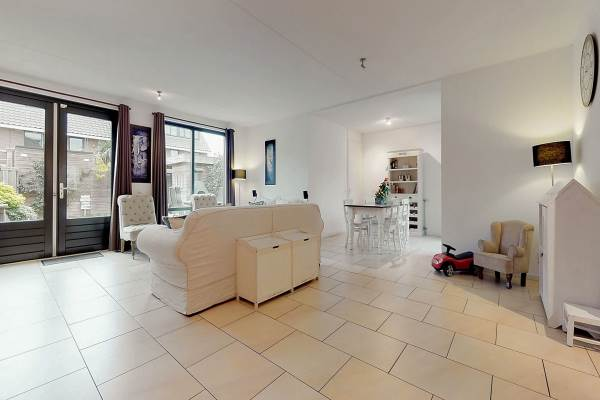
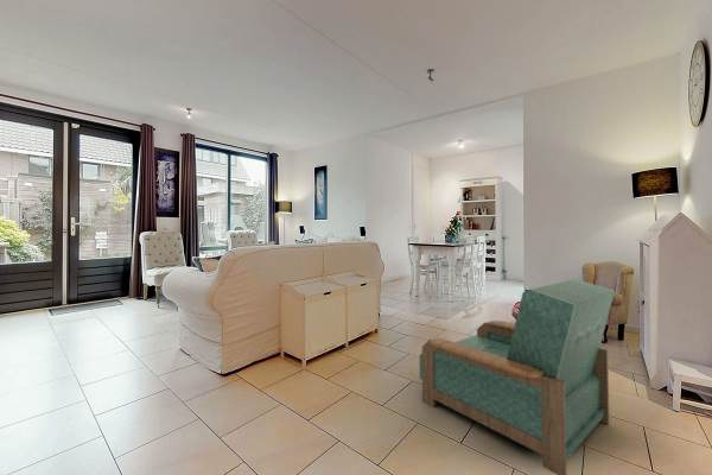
+ armchair [419,278,616,475]
